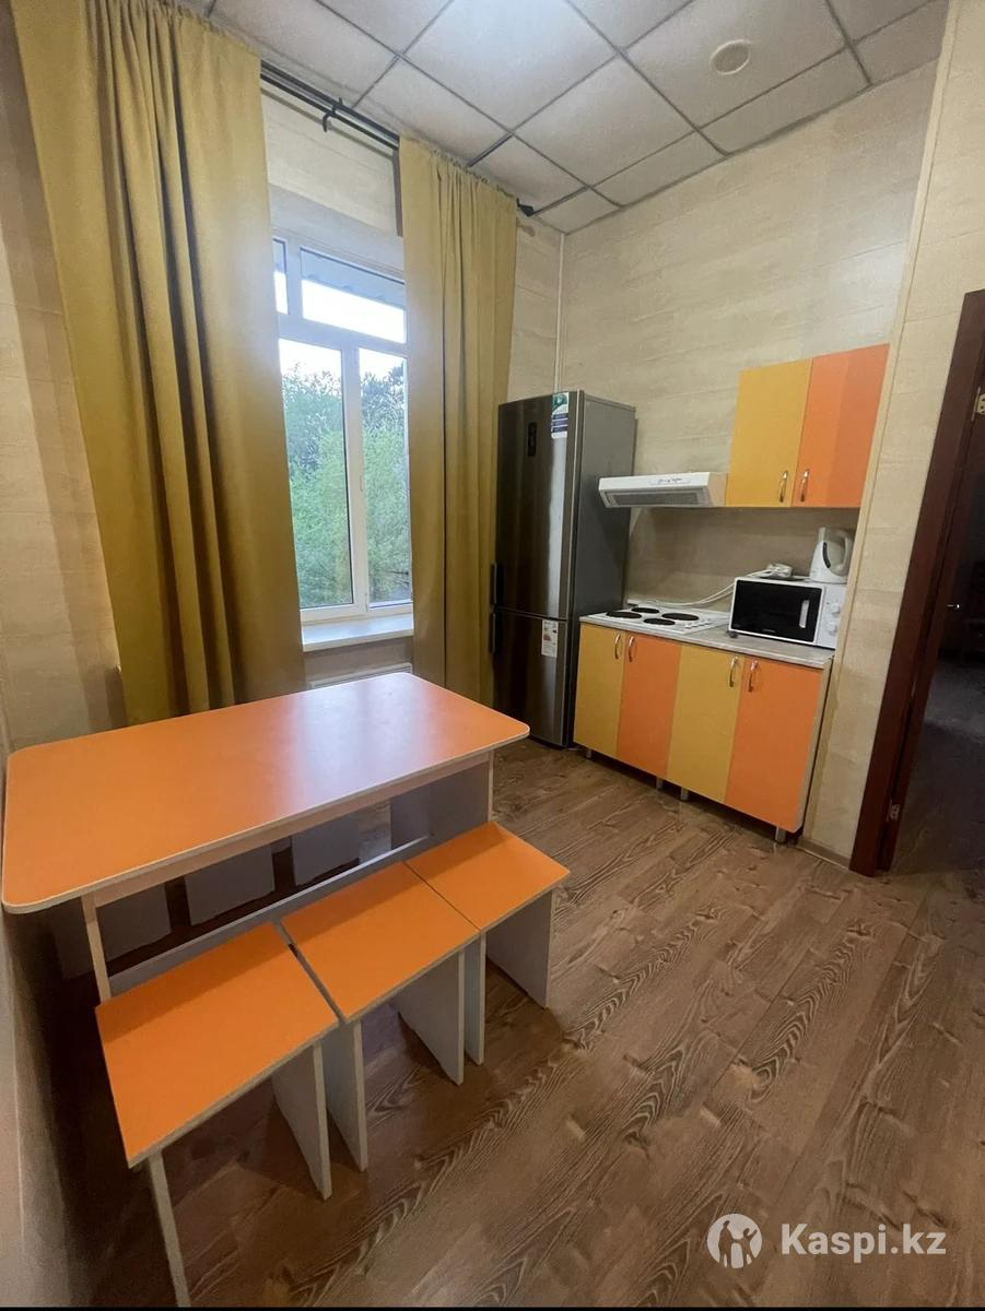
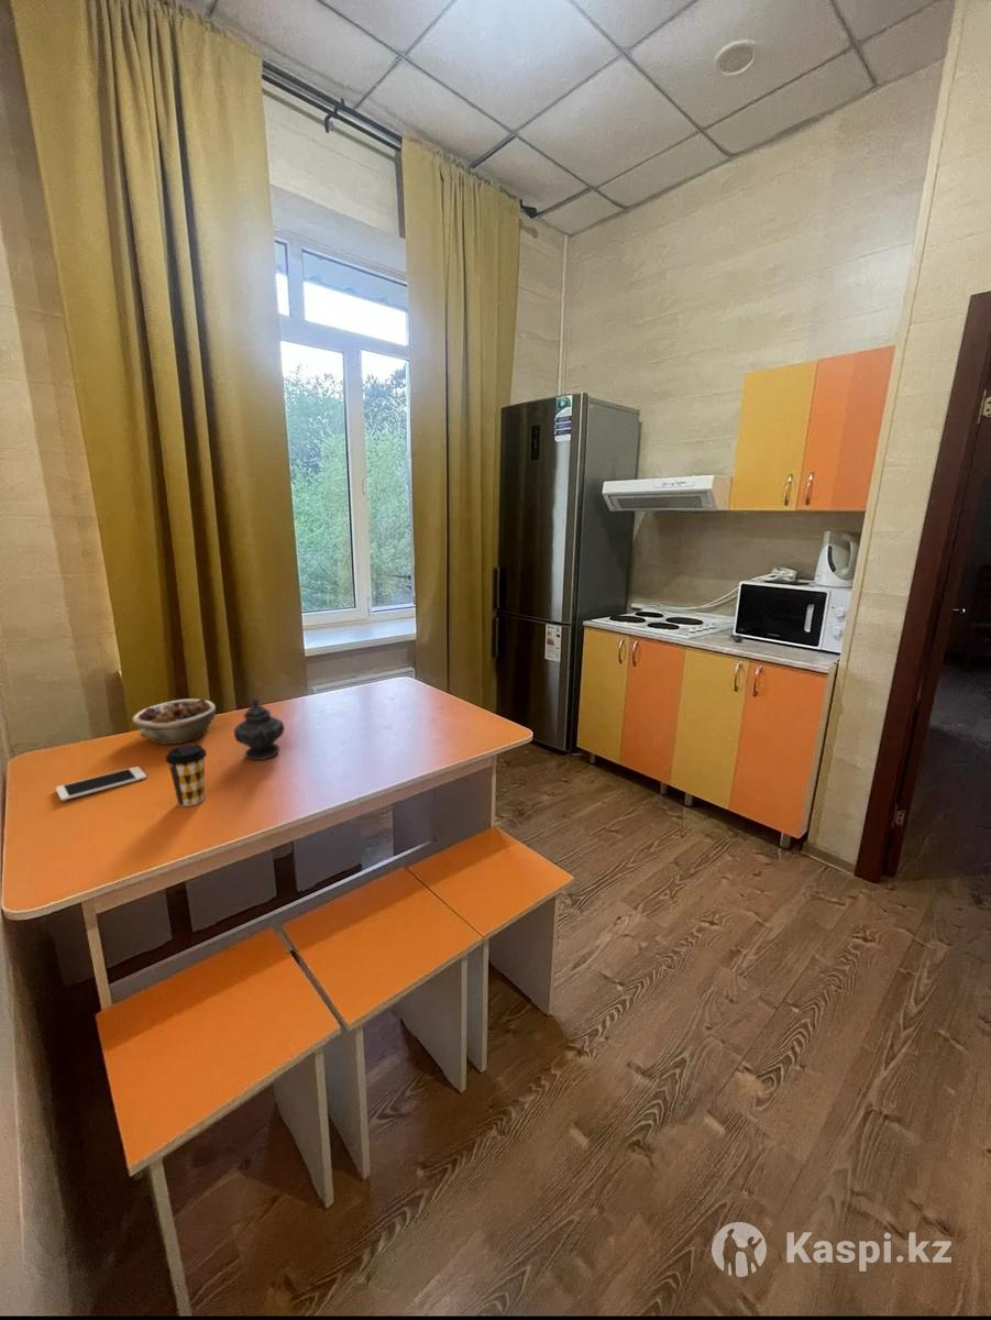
+ coffee cup [164,744,208,807]
+ cell phone [55,766,147,802]
+ teapot [233,695,286,761]
+ succulent planter [132,698,217,746]
